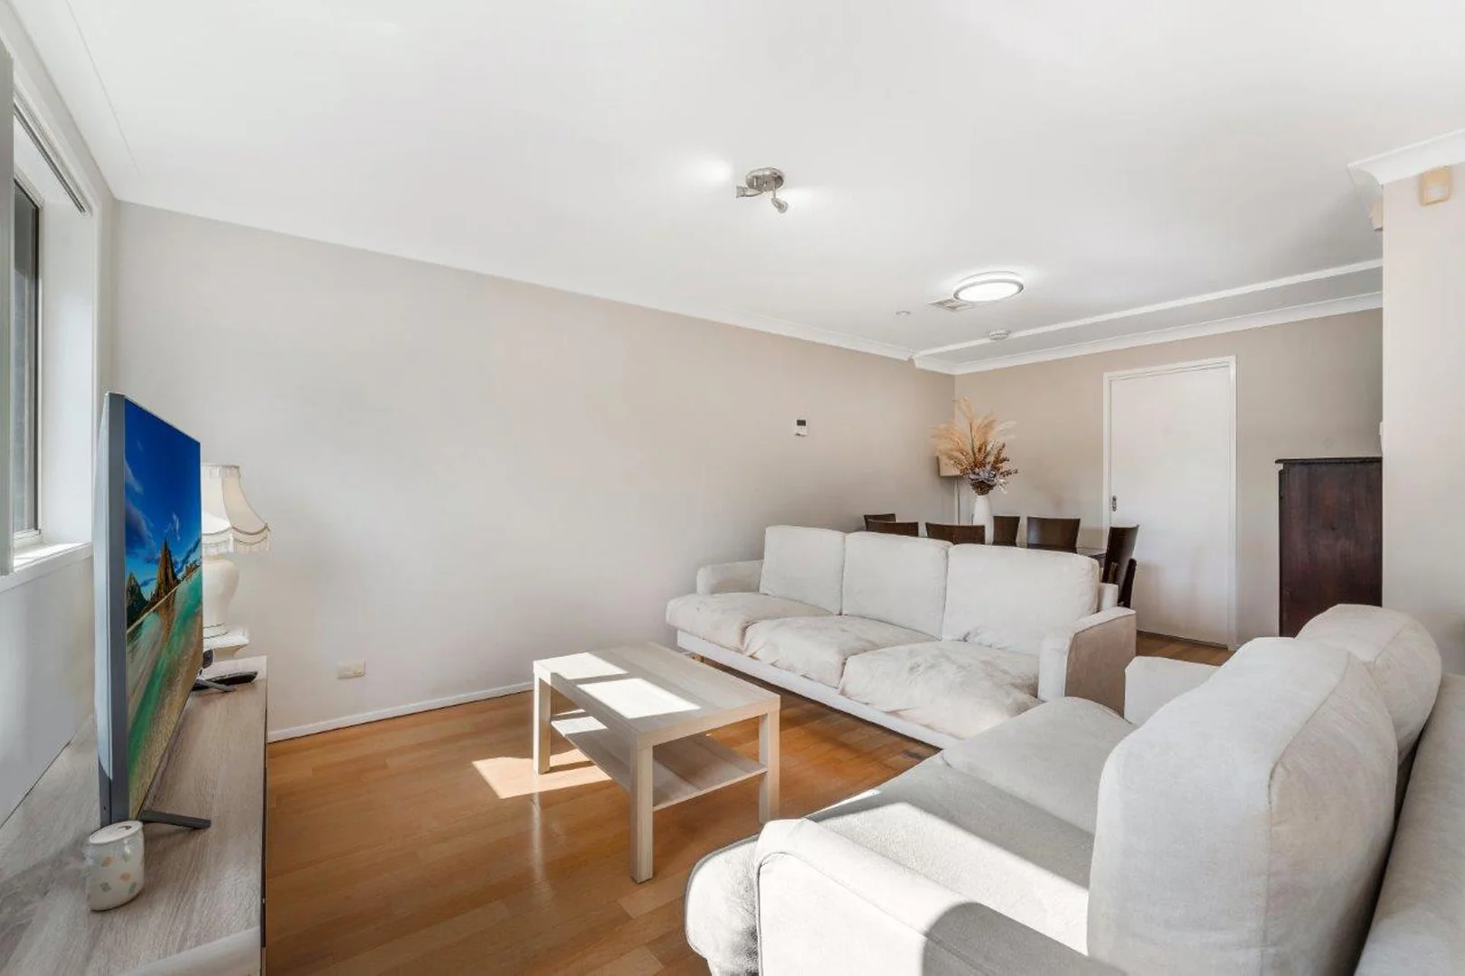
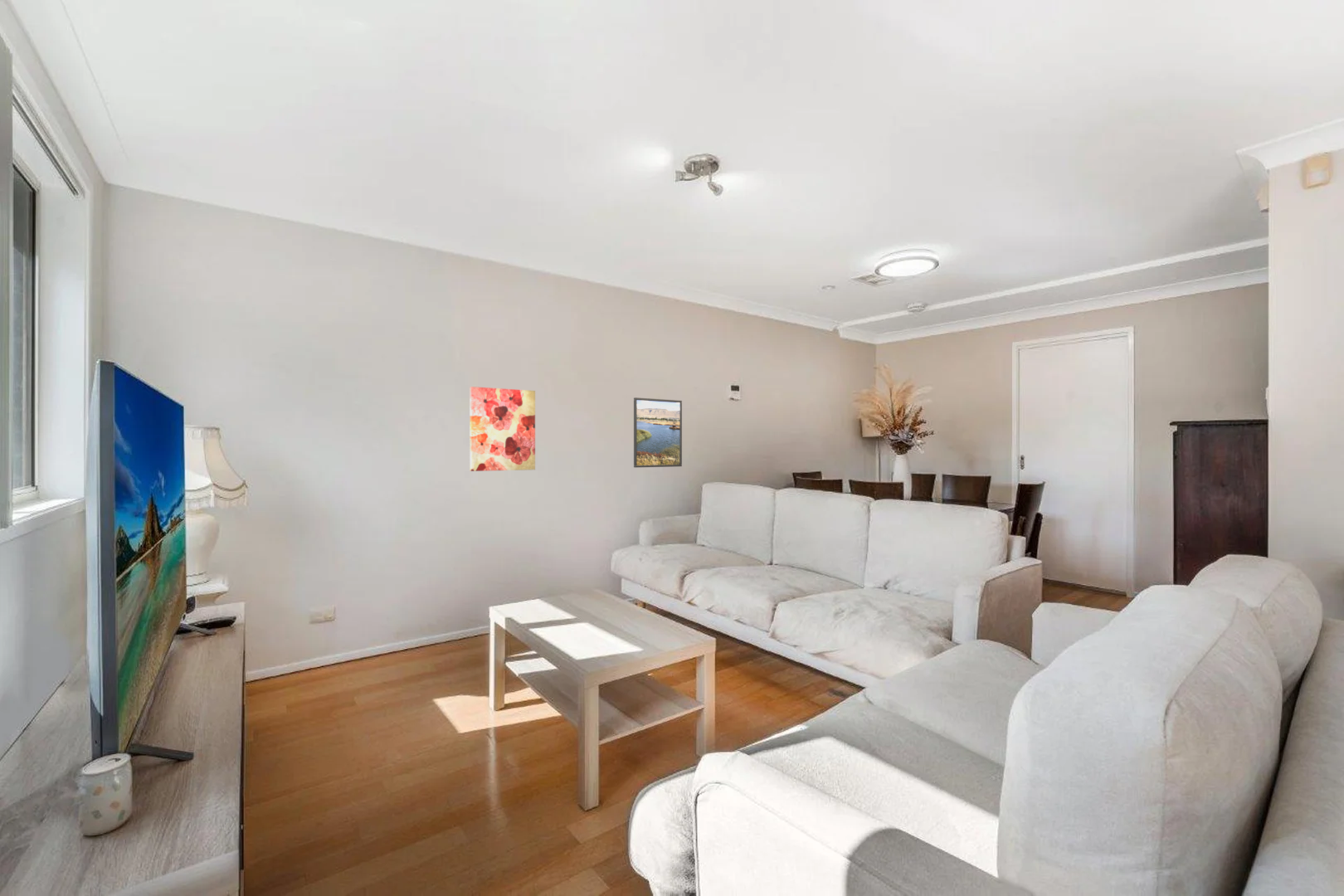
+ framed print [633,397,683,468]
+ wall art [469,386,536,472]
